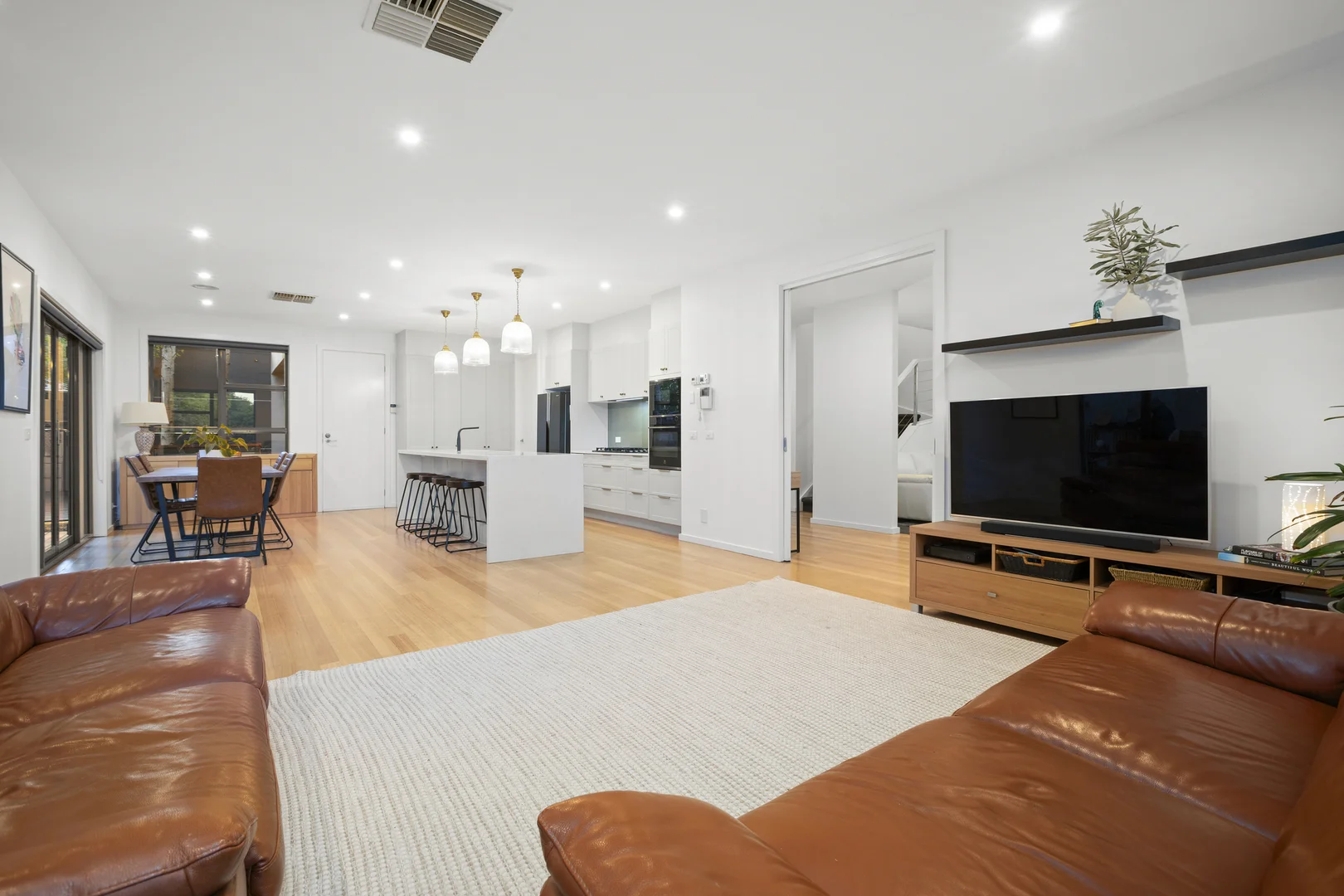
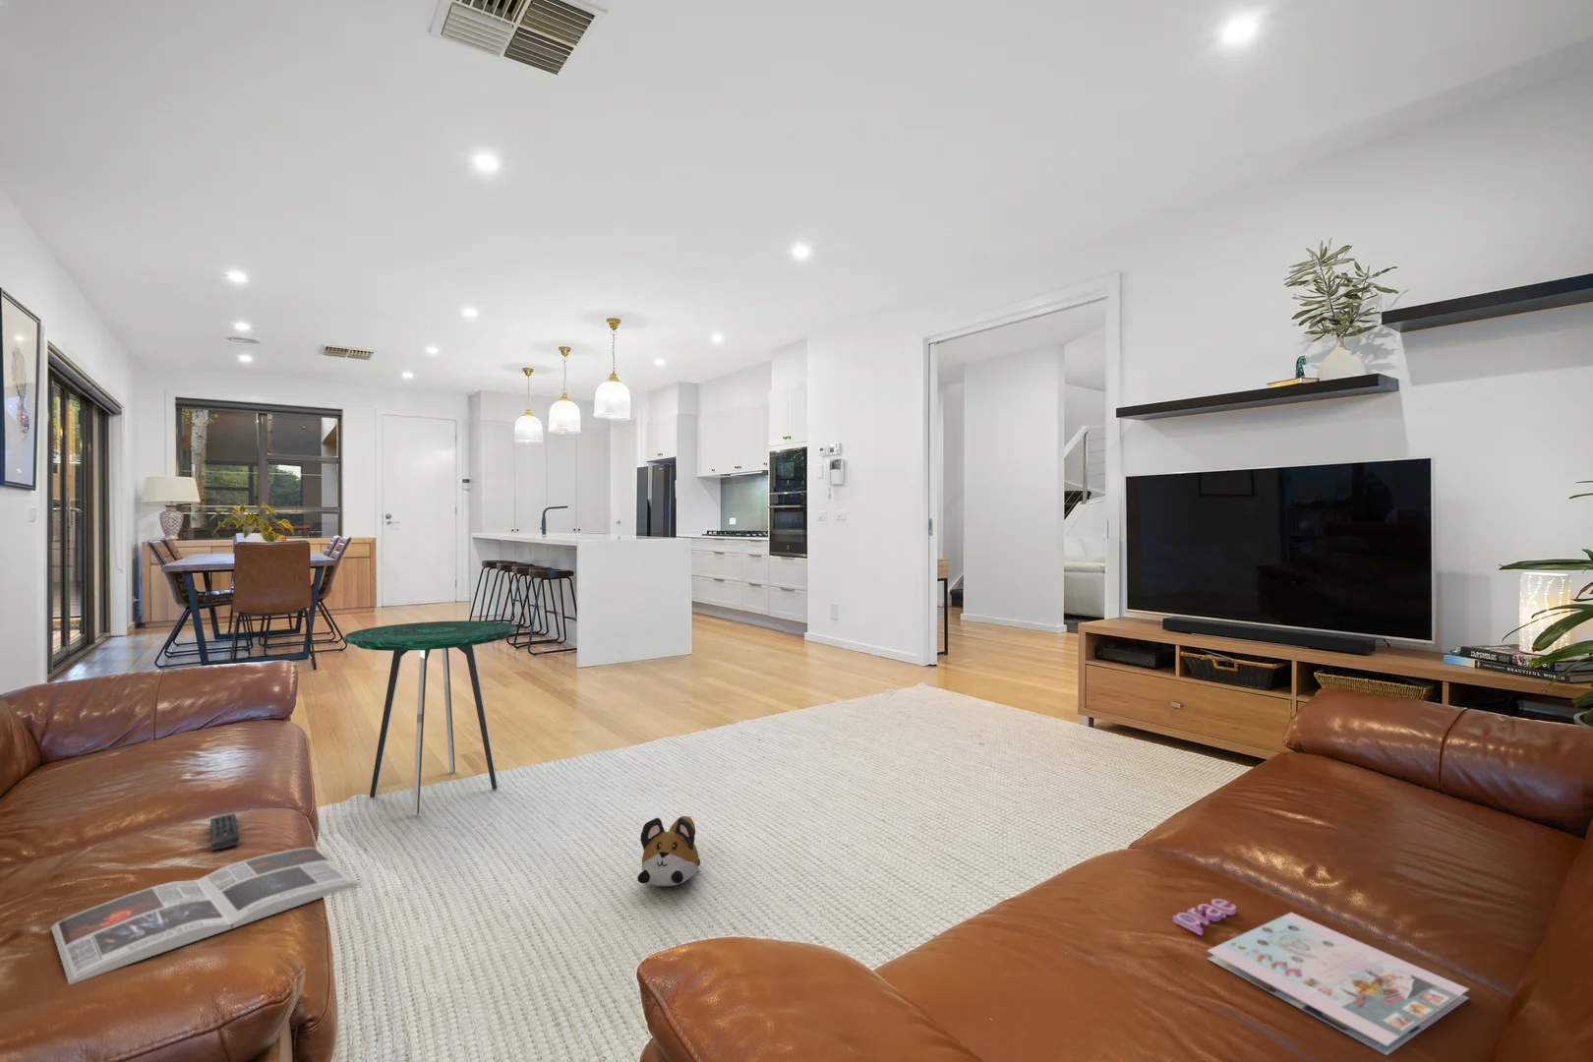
+ side table [343,620,518,817]
+ magazine [1172,897,1470,1056]
+ remote control [210,812,241,851]
+ magazine [50,846,360,986]
+ plush toy [636,815,702,887]
